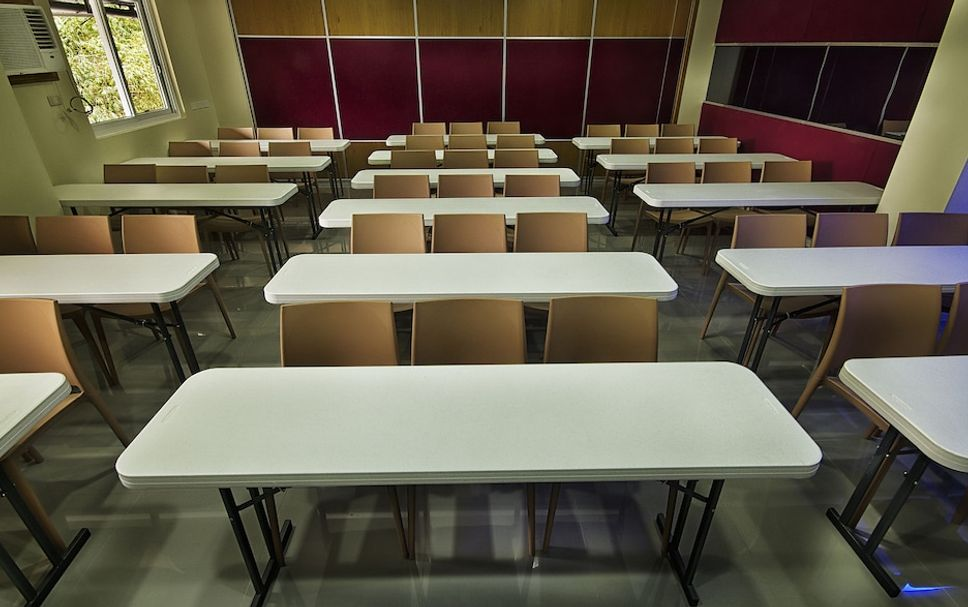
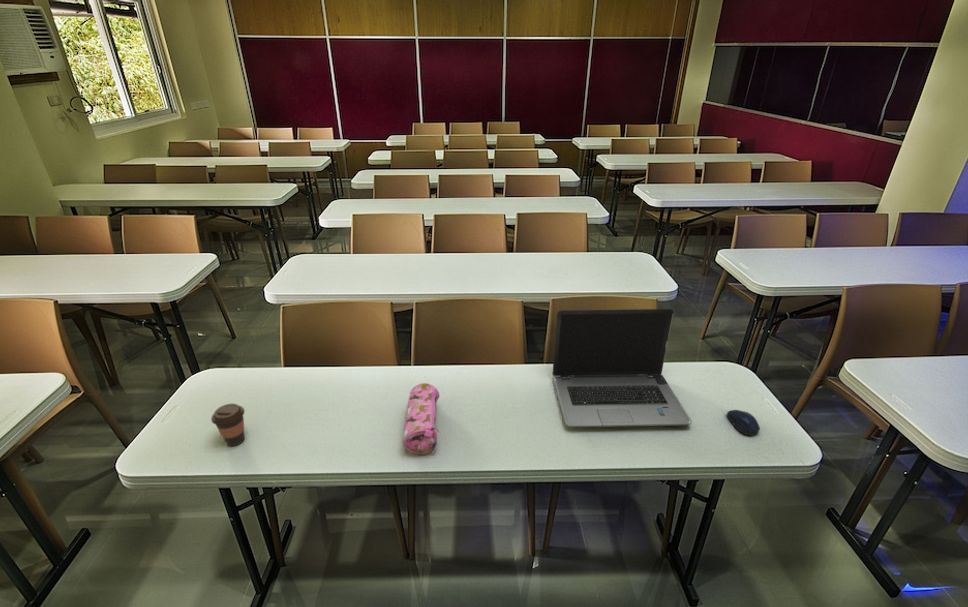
+ pencil case [402,382,440,455]
+ computer mouse [726,409,761,436]
+ coffee cup [210,403,246,447]
+ laptop computer [552,308,693,428]
